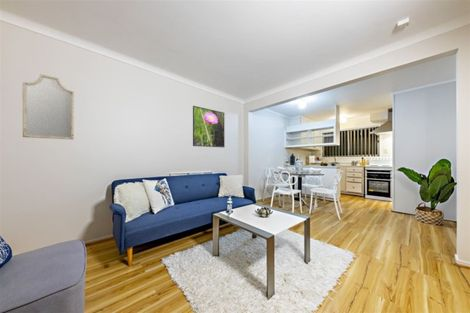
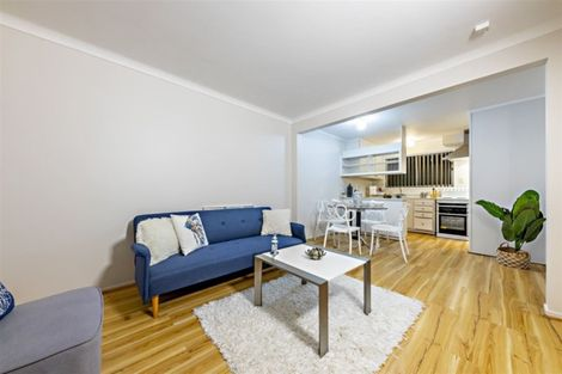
- home mirror [22,73,75,141]
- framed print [192,105,226,148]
